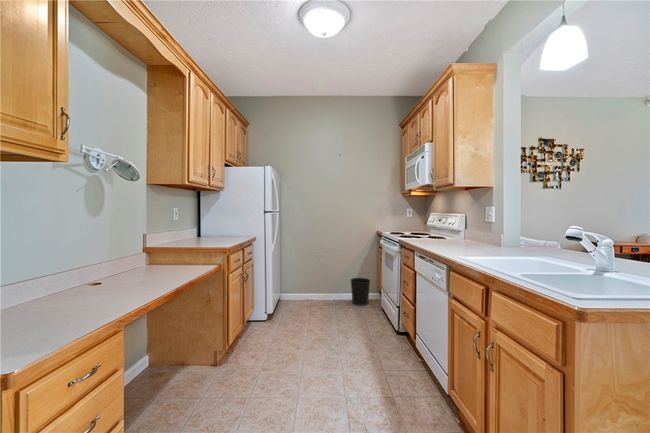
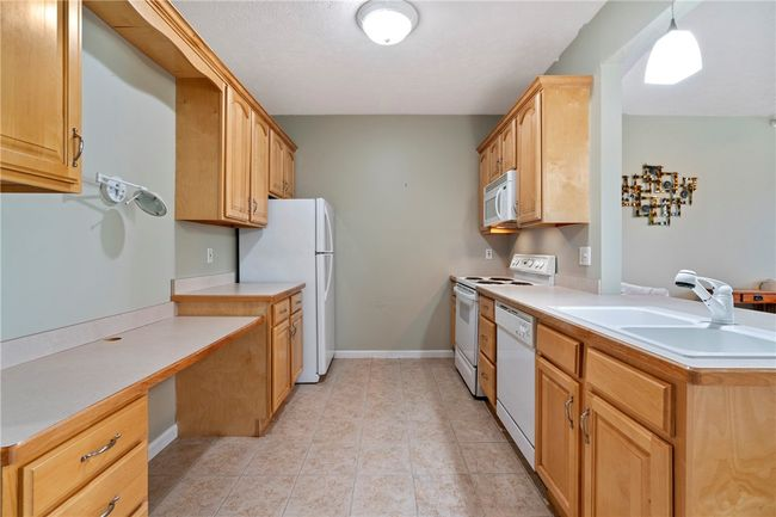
- wastebasket [350,277,371,306]
